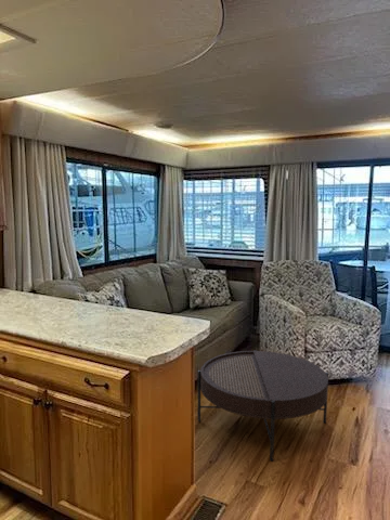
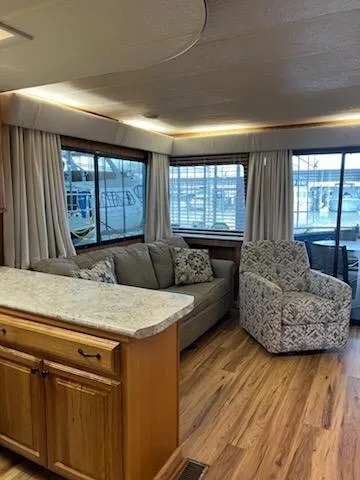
- coffee table [197,349,329,461]
